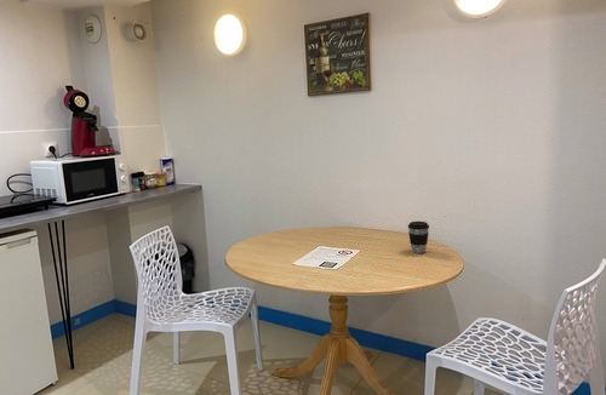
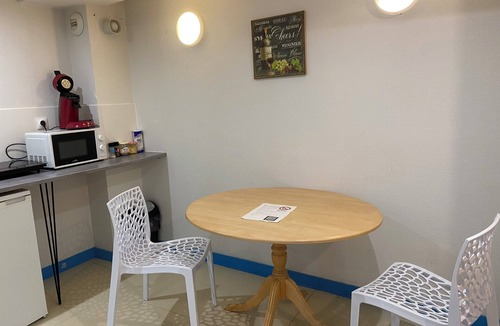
- coffee cup [407,221,430,254]
